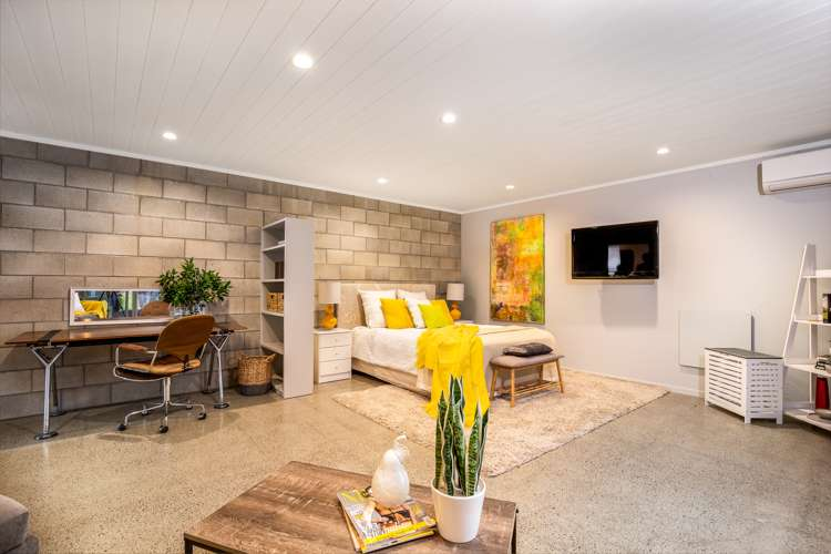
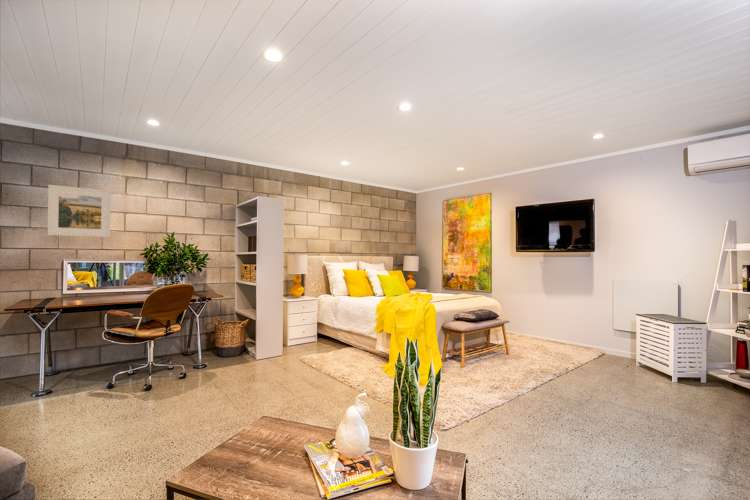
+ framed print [47,184,112,238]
